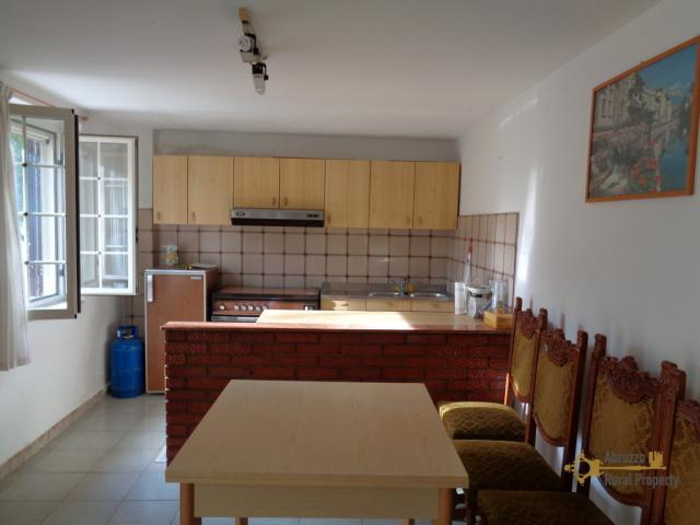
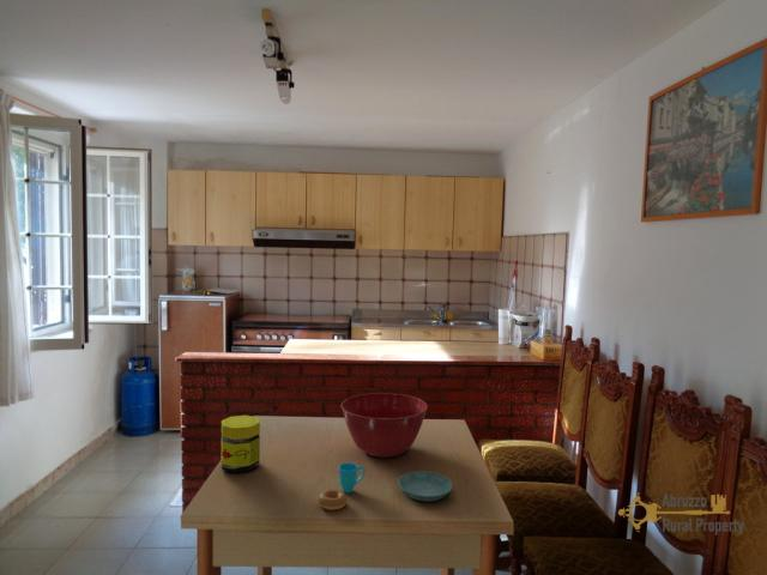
+ jar [221,414,261,473]
+ saucer [397,471,453,503]
+ cup [318,461,367,512]
+ mixing bowl [340,392,429,459]
